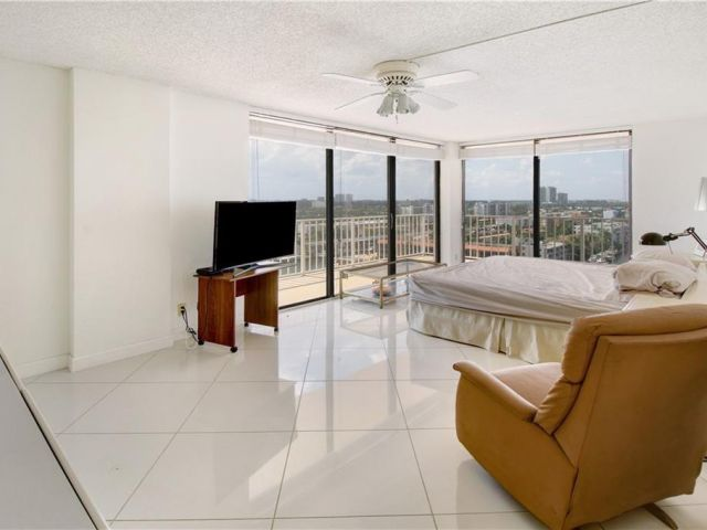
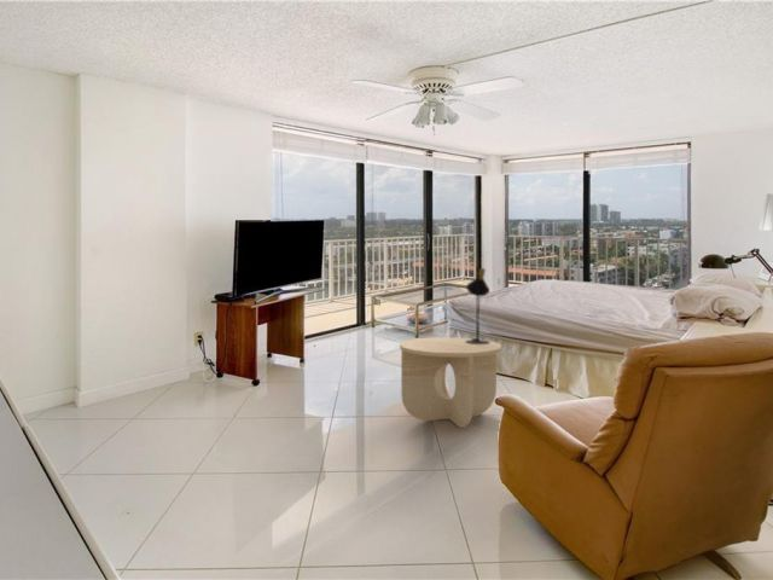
+ table lamp [465,266,490,344]
+ side table [399,336,502,429]
